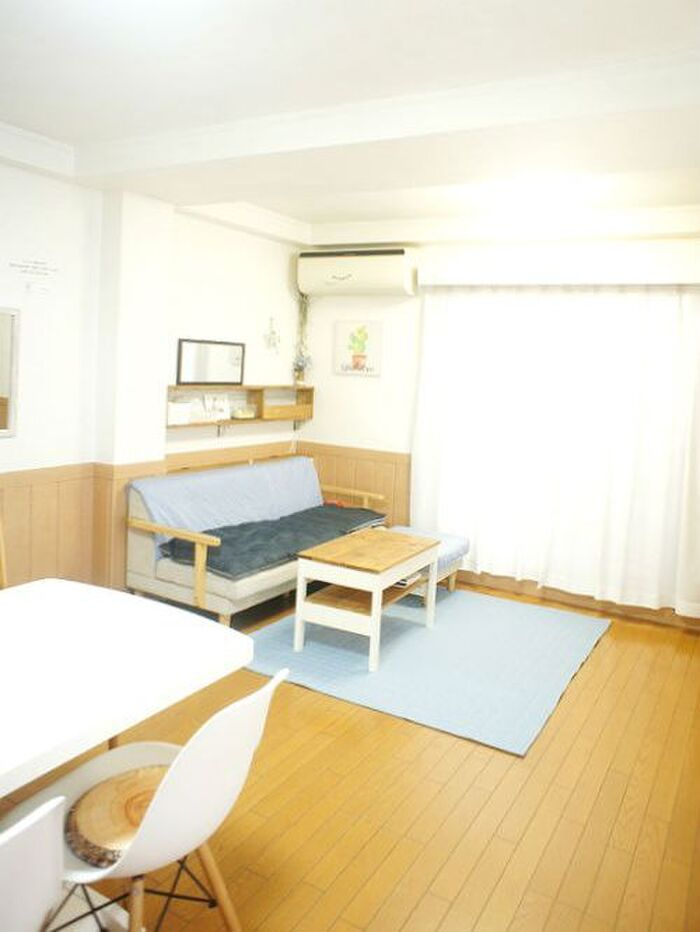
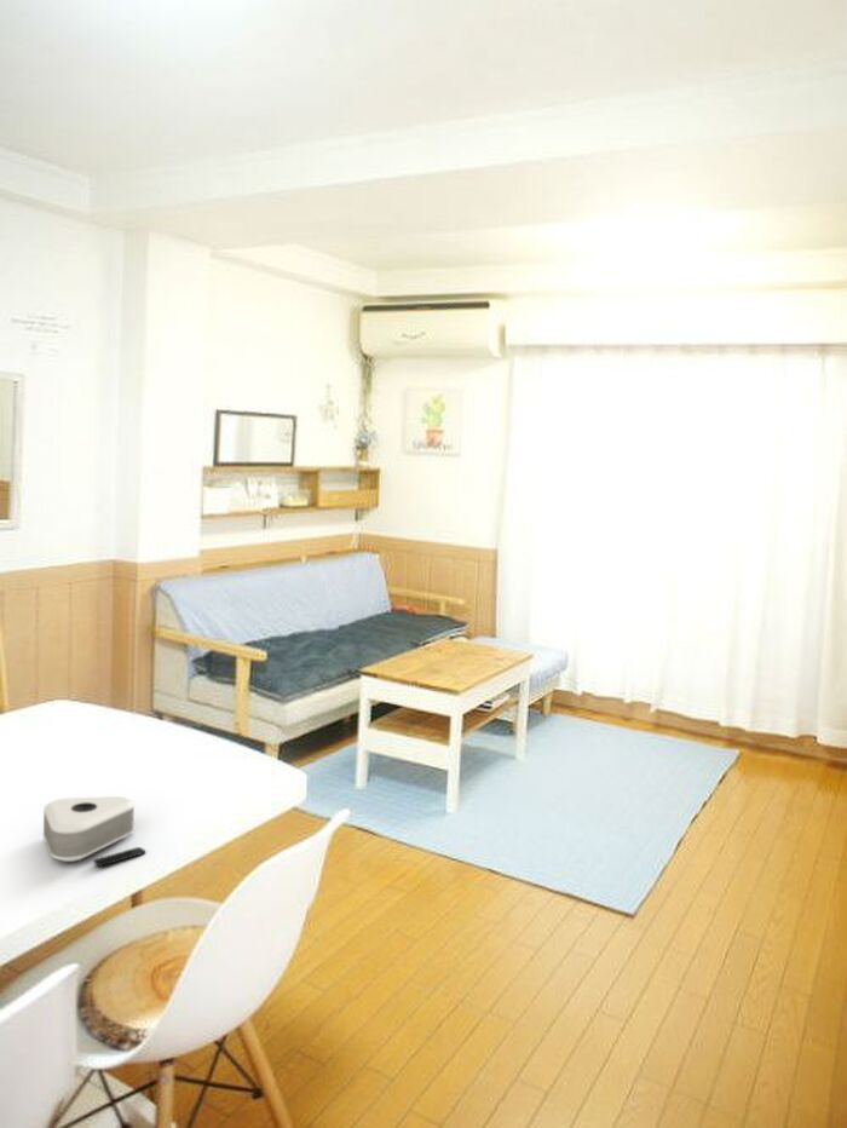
+ speaker [42,795,146,868]
